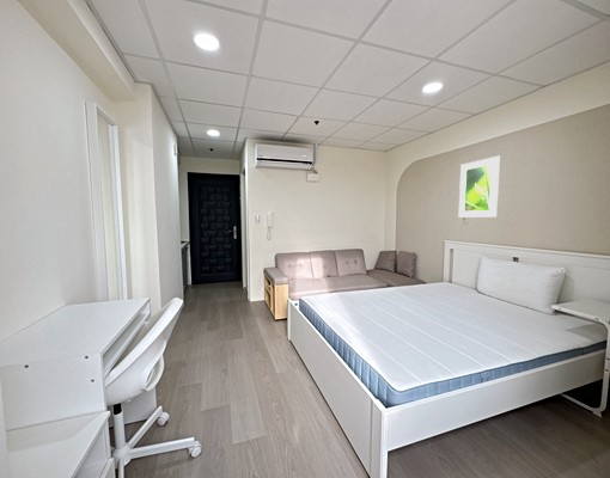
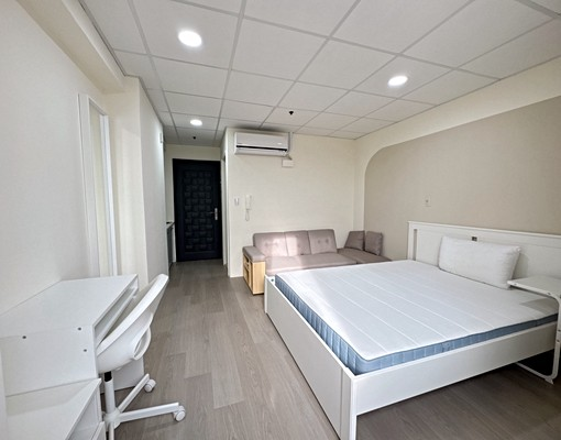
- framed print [458,155,501,219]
